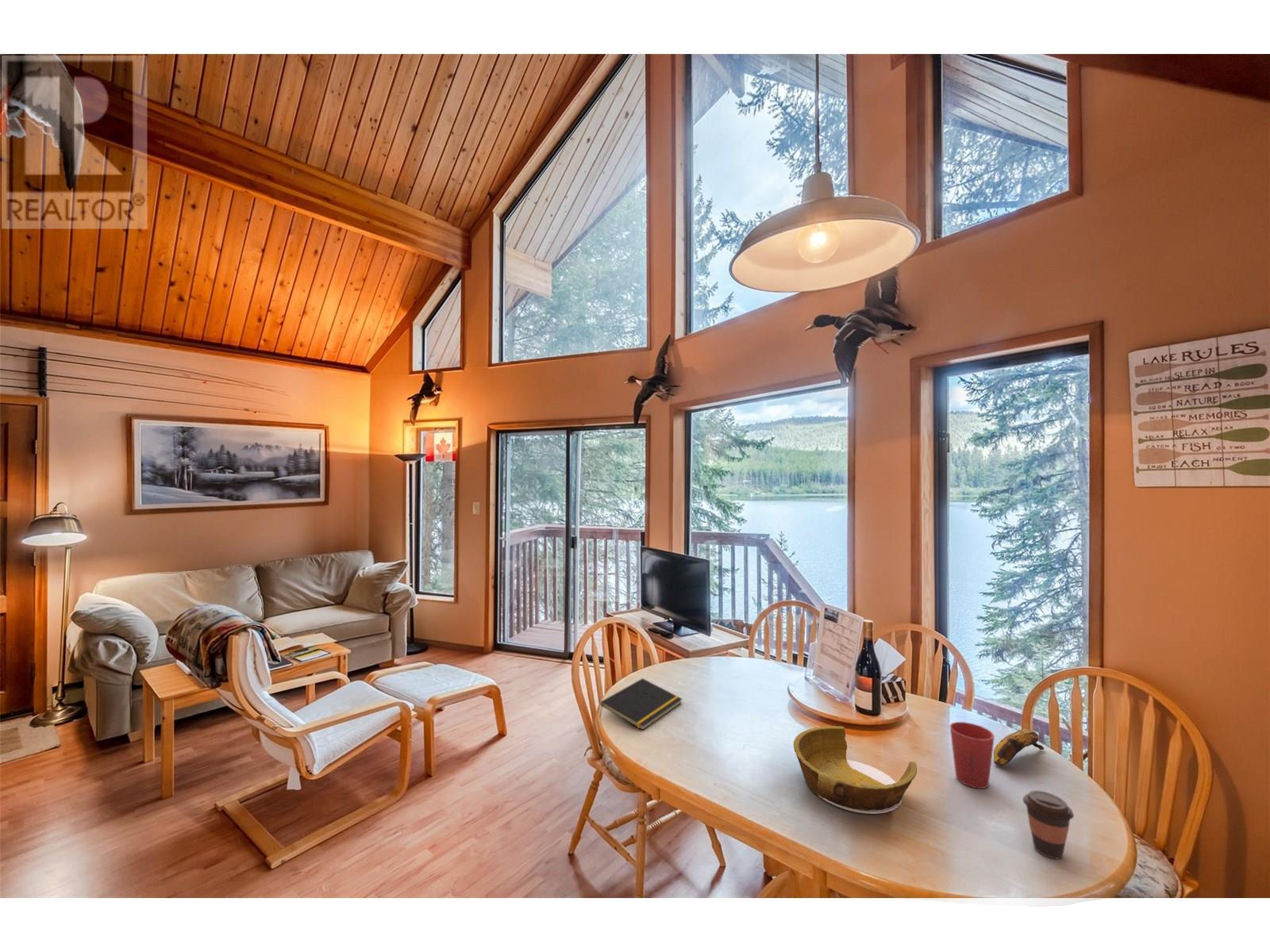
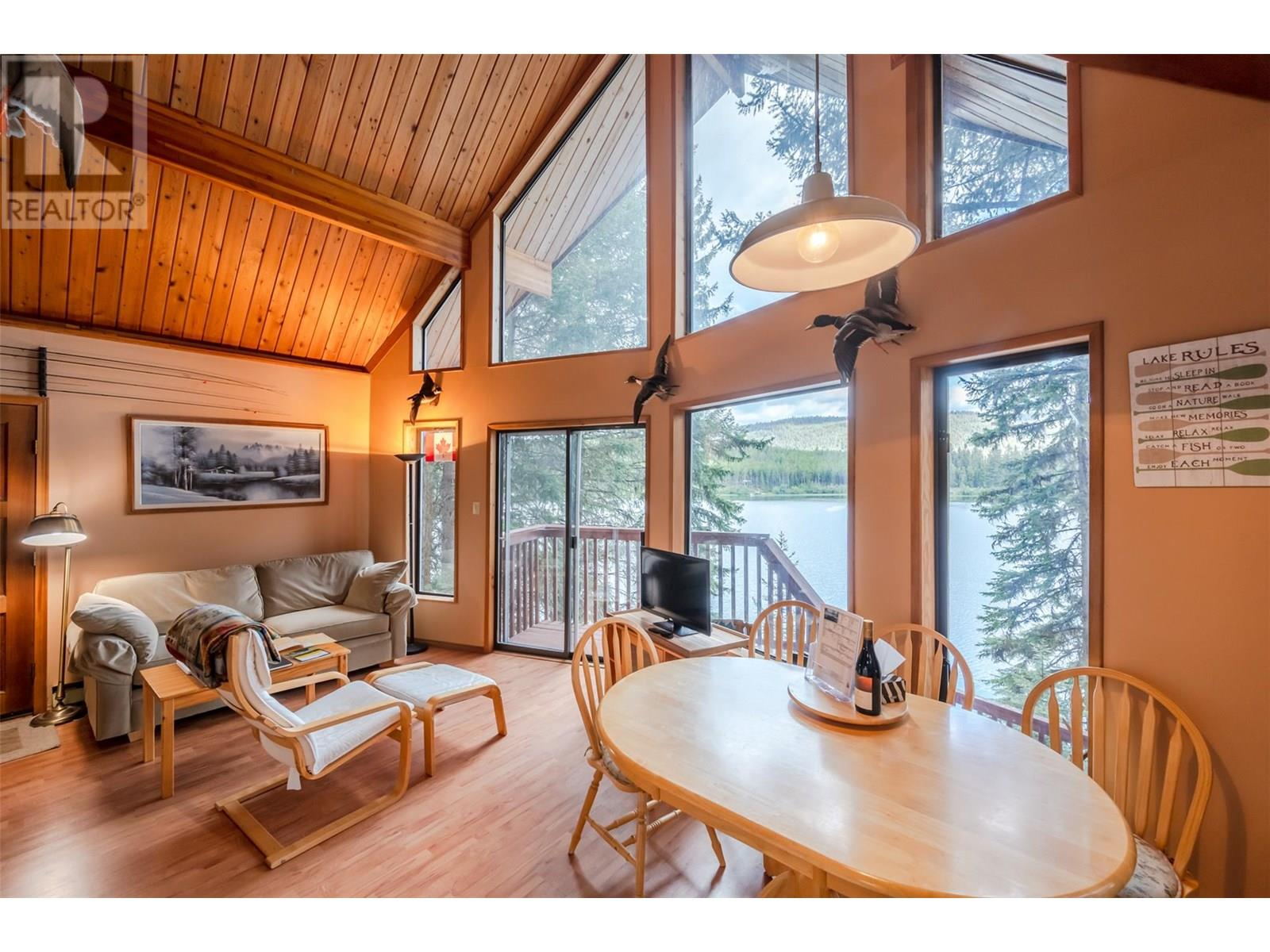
- bowl [793,726,918,815]
- notepad [599,678,683,731]
- coffee cup [1022,789,1075,860]
- cup [949,721,995,789]
- banana [993,728,1045,766]
